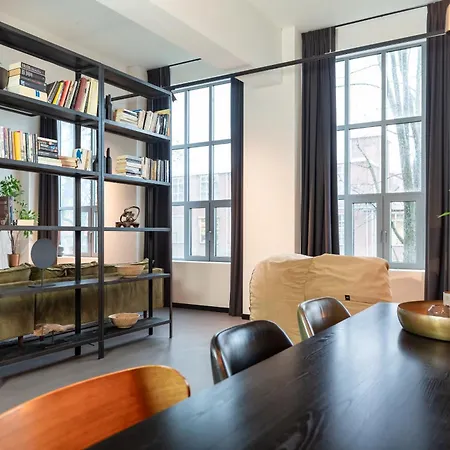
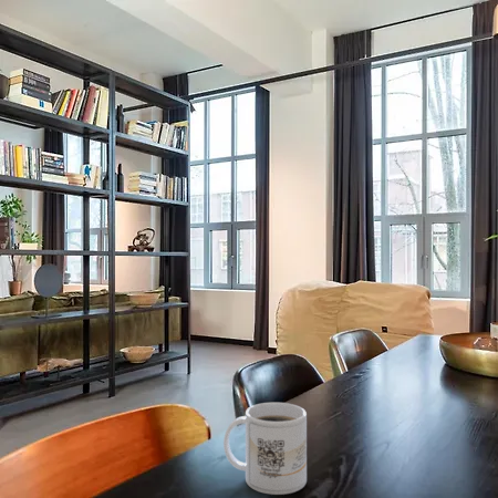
+ mug [222,402,308,496]
